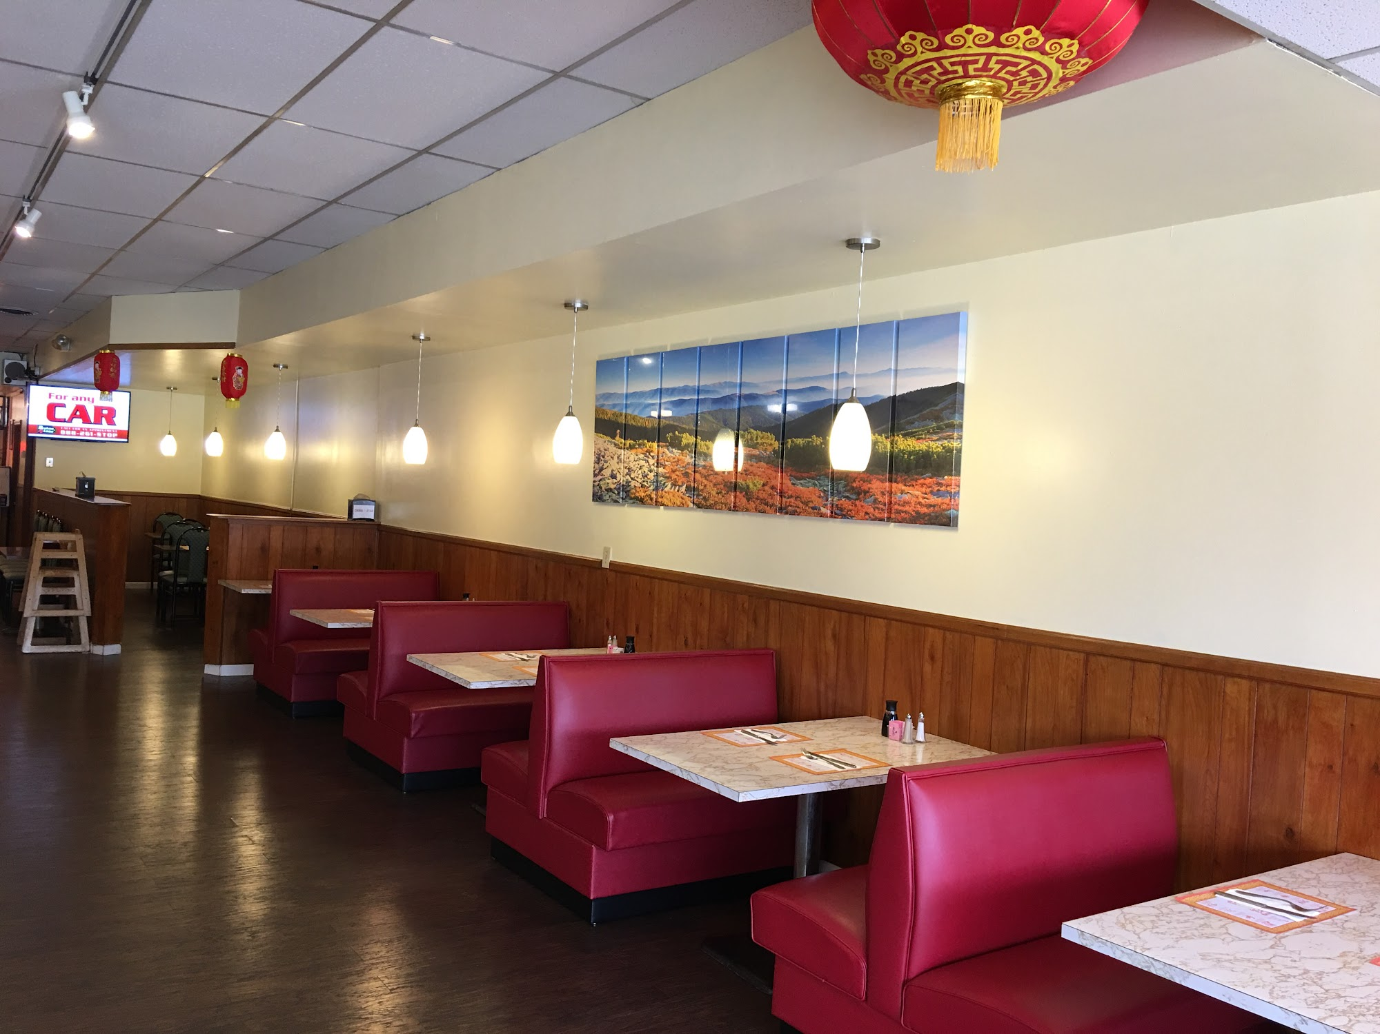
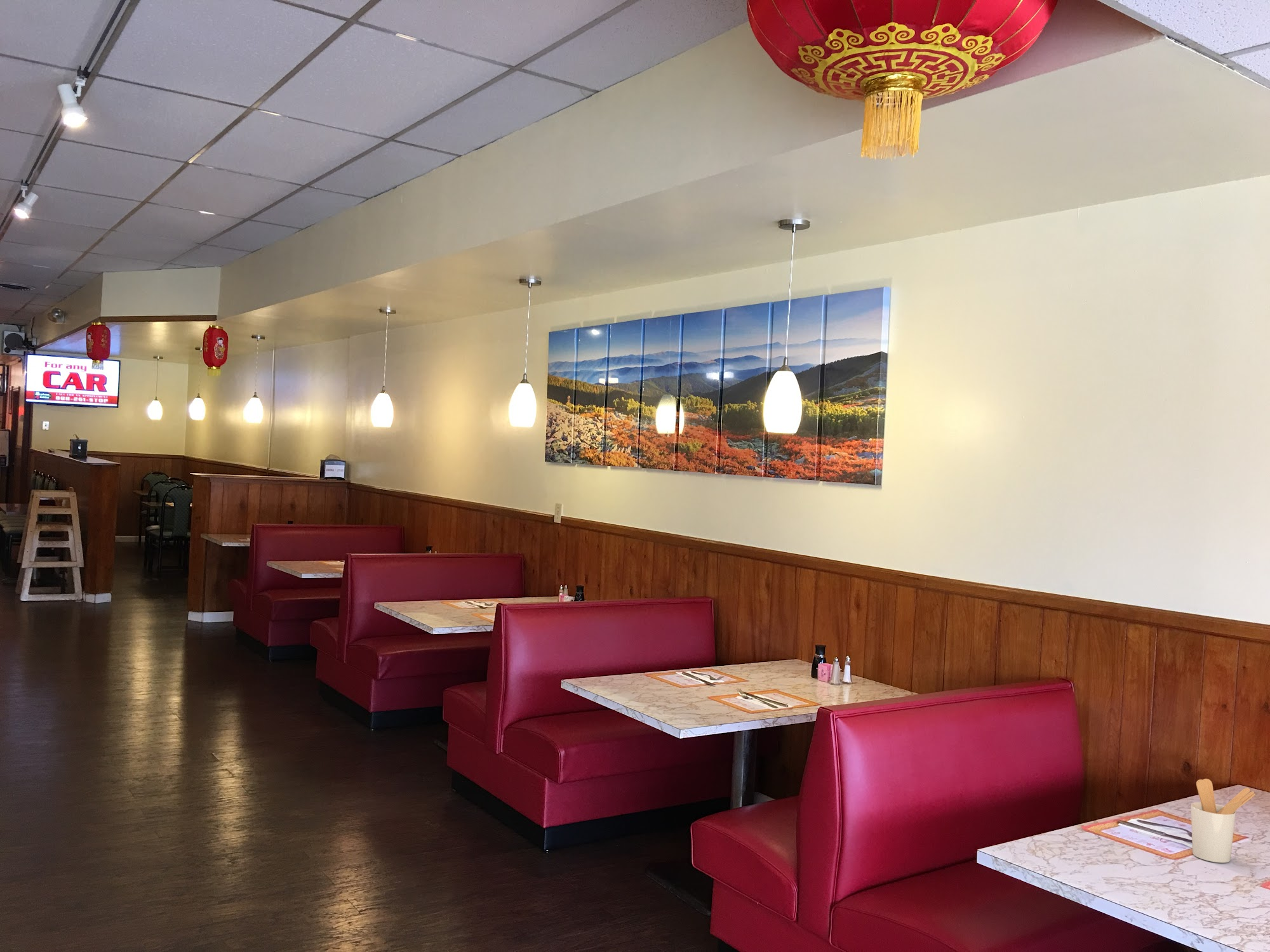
+ utensil holder [1190,778,1256,863]
